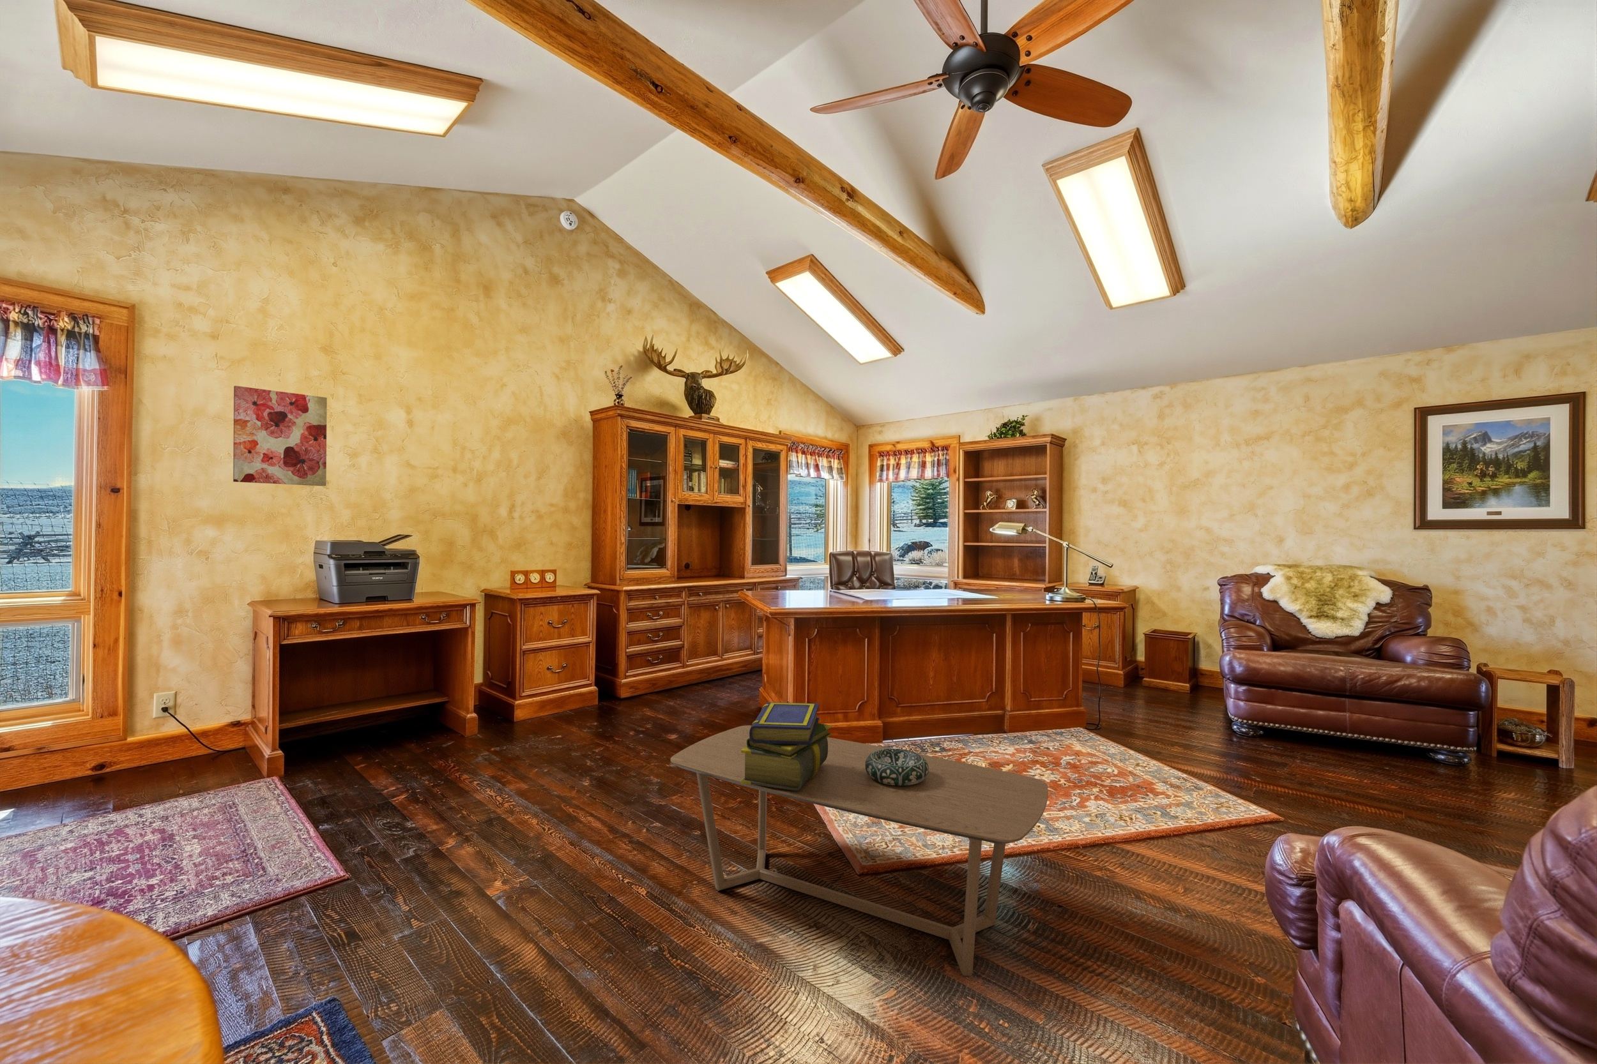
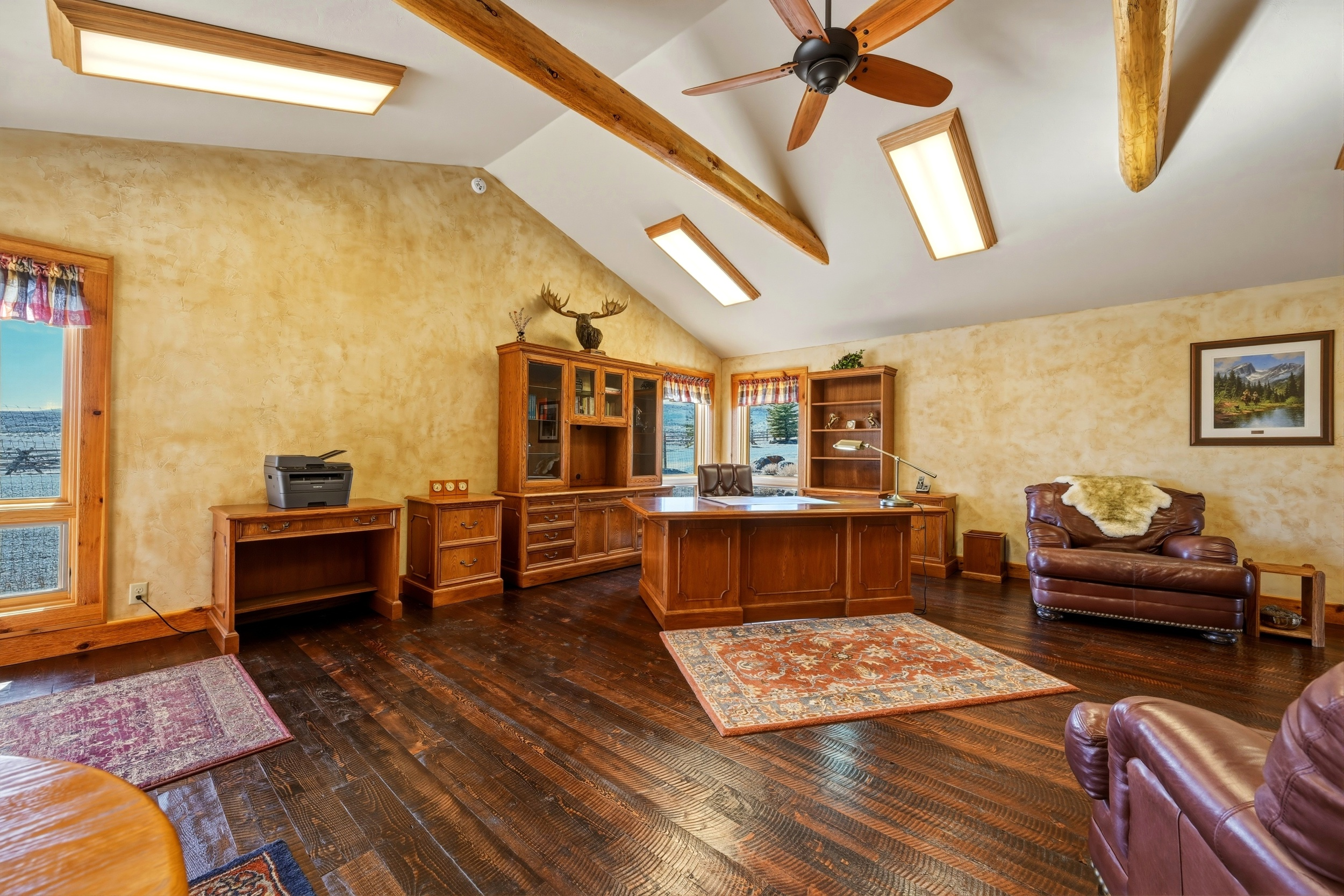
- stack of books [741,702,832,791]
- coffee table [670,726,1049,976]
- decorative bowl [865,748,929,786]
- wall art [233,385,328,487]
